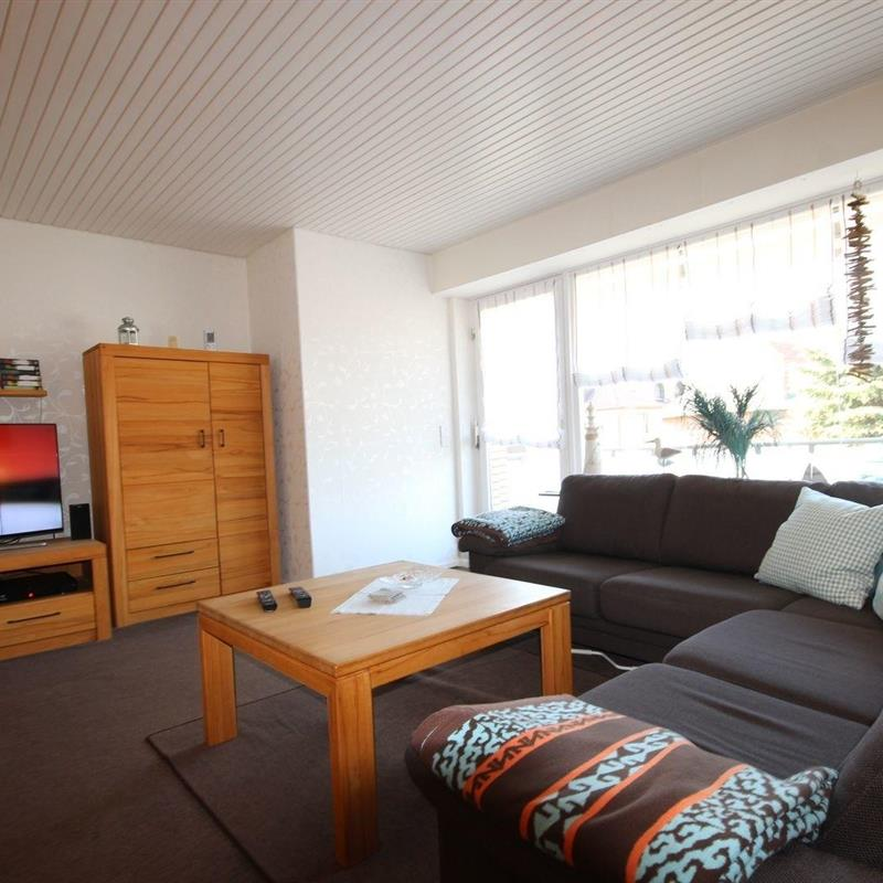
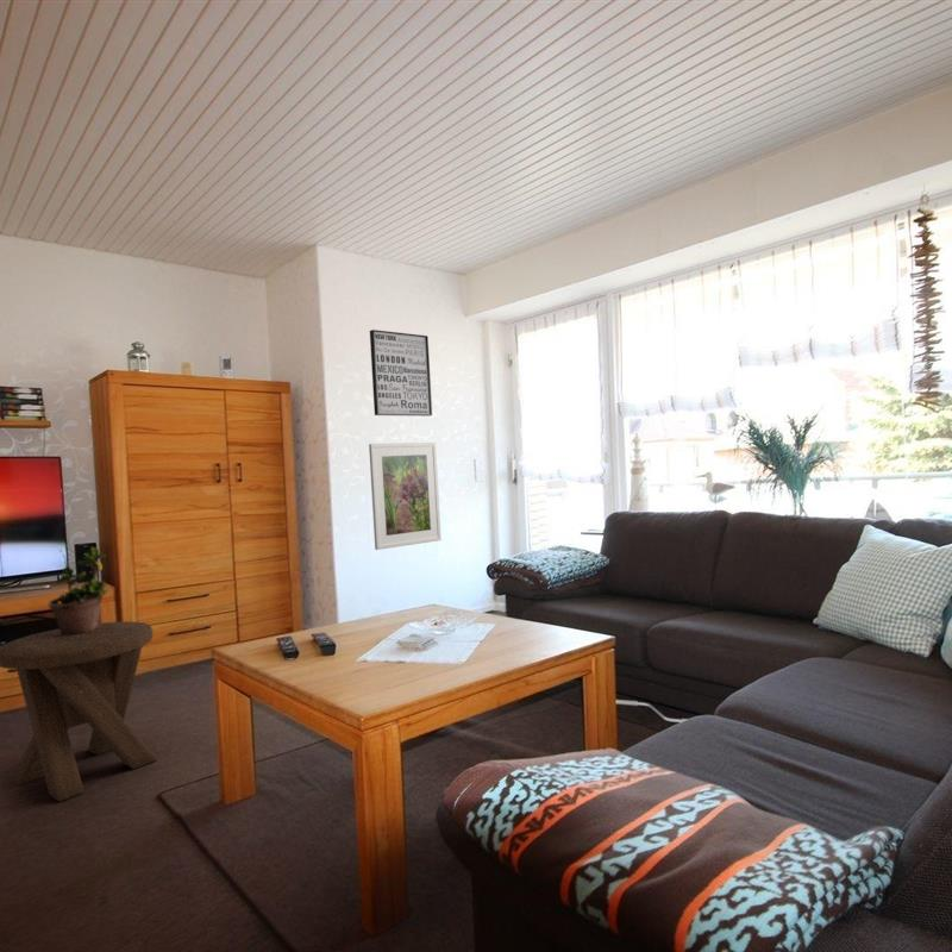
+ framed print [368,441,443,551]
+ wall art [369,328,433,418]
+ potted plant [46,546,111,635]
+ music stool [0,620,158,802]
